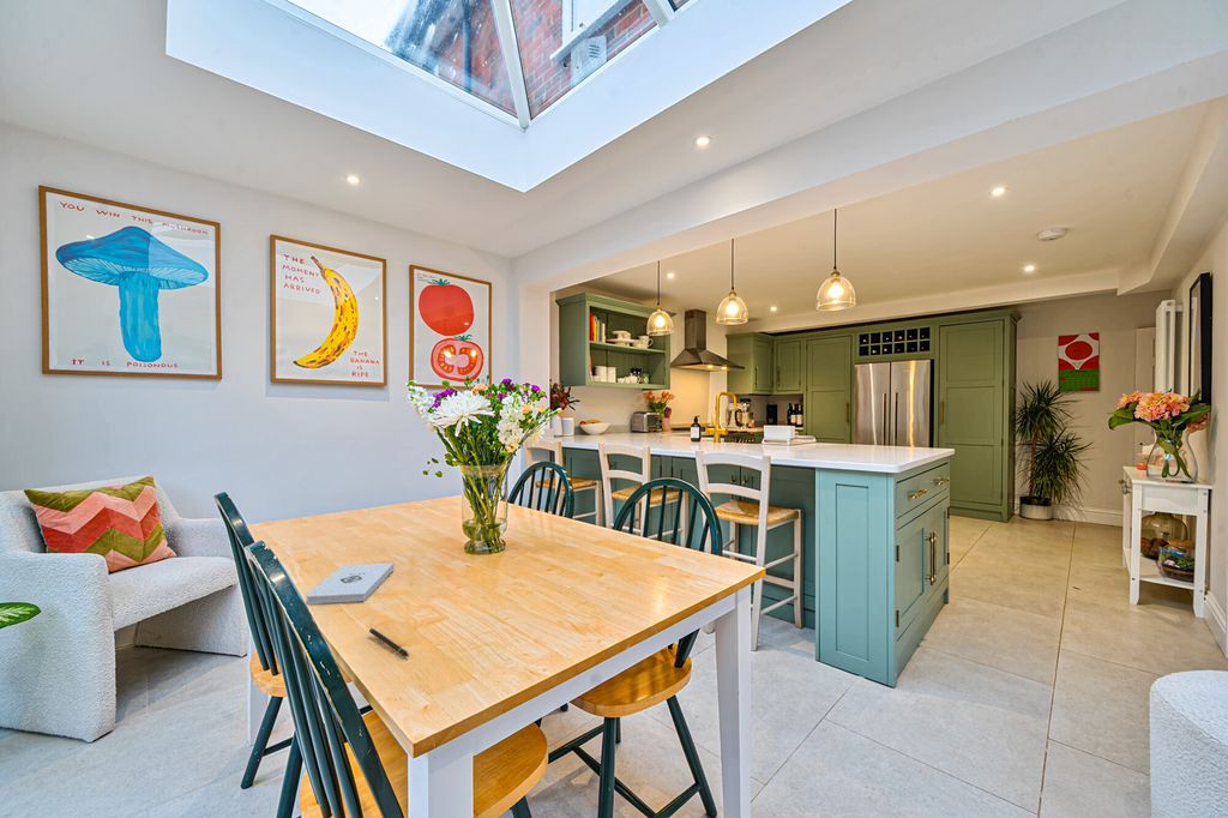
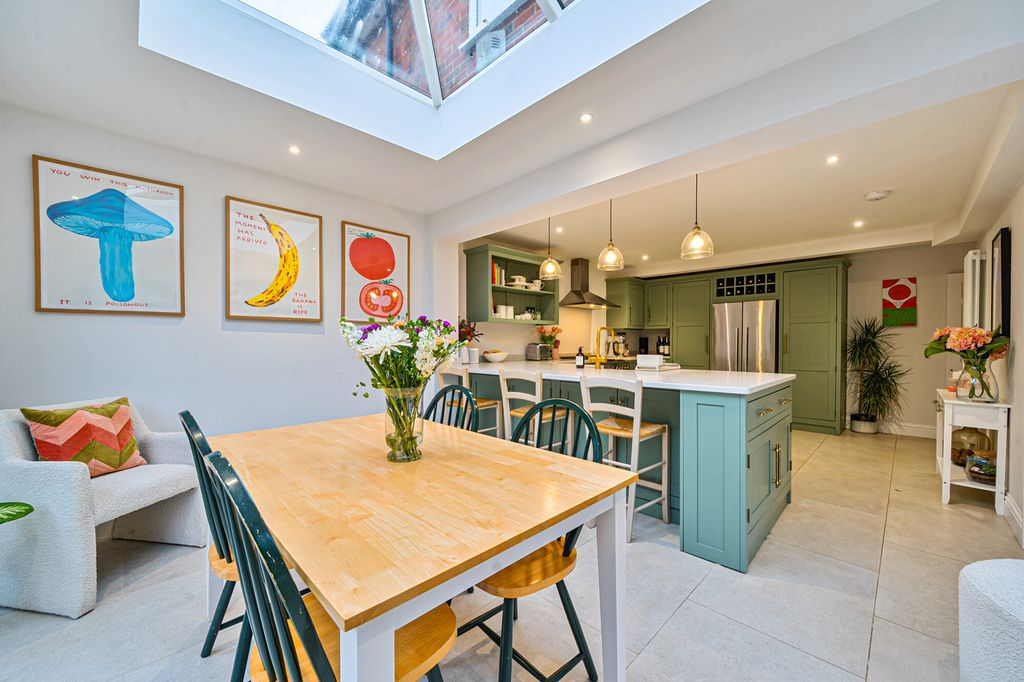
- notepad [305,563,395,605]
- pen [368,627,409,657]
